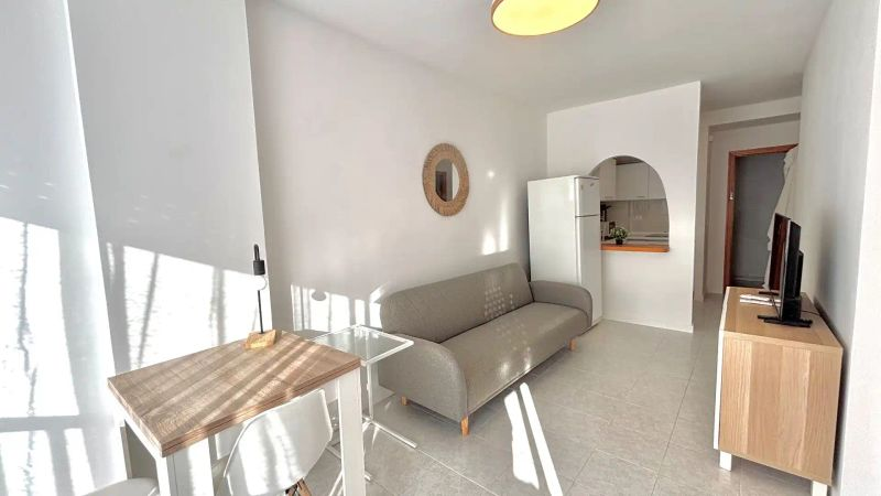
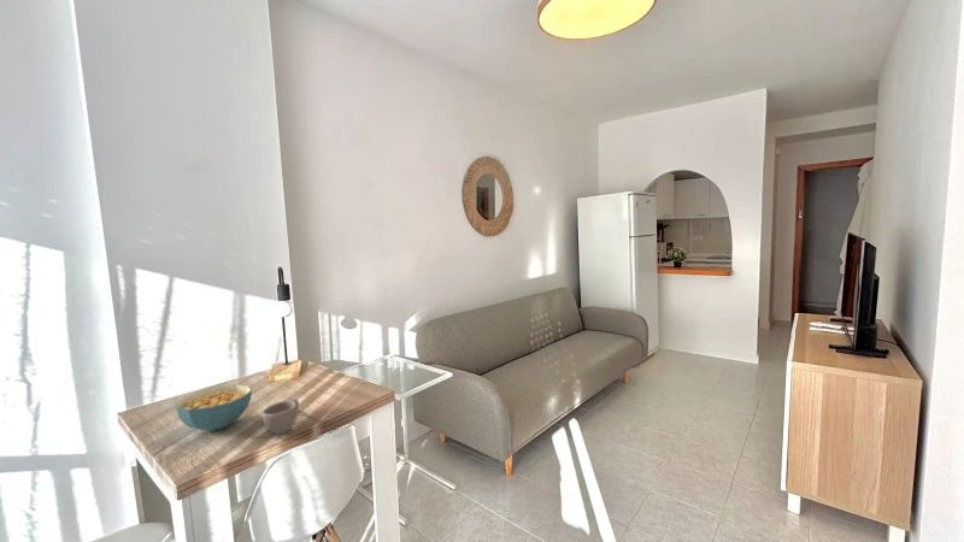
+ cereal bowl [174,383,253,432]
+ cup [260,399,300,435]
